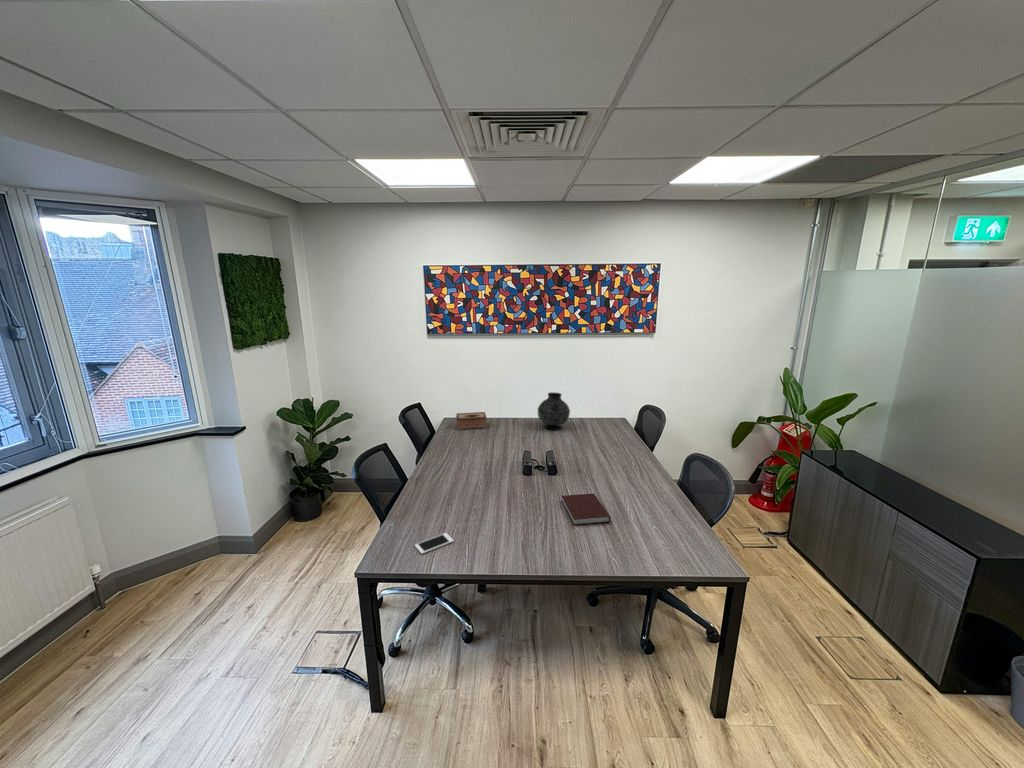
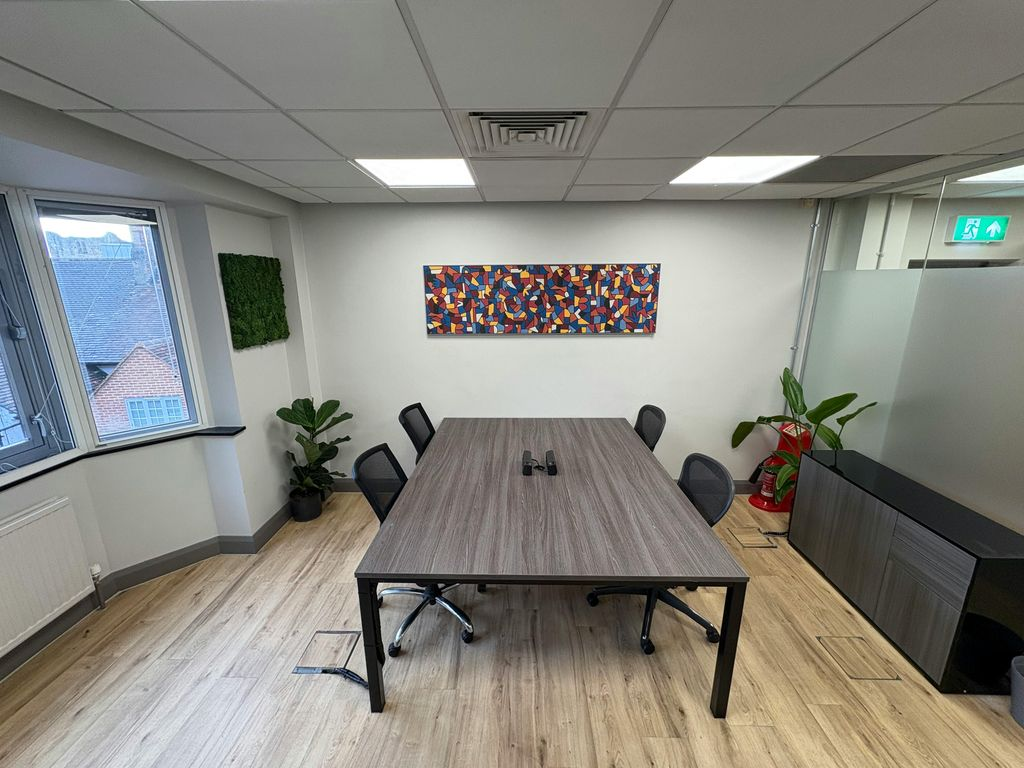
- vase [537,391,571,431]
- notebook [560,493,612,526]
- cell phone [414,532,455,555]
- tissue box [455,411,488,431]
